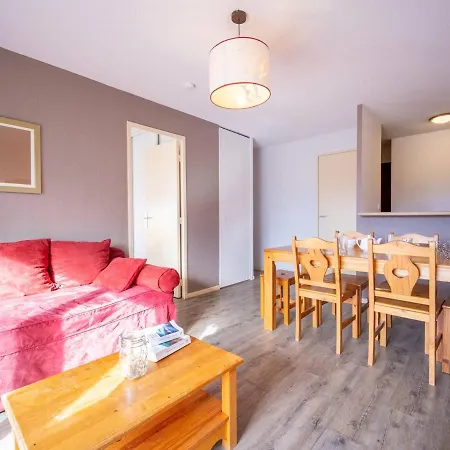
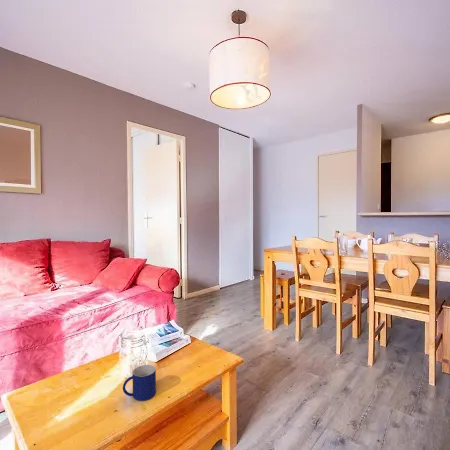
+ mug [122,364,157,402]
